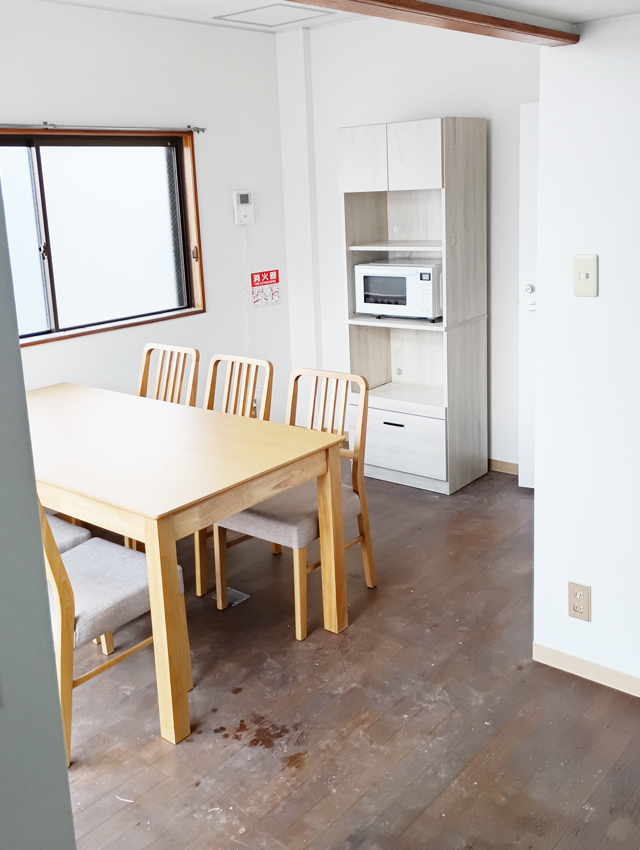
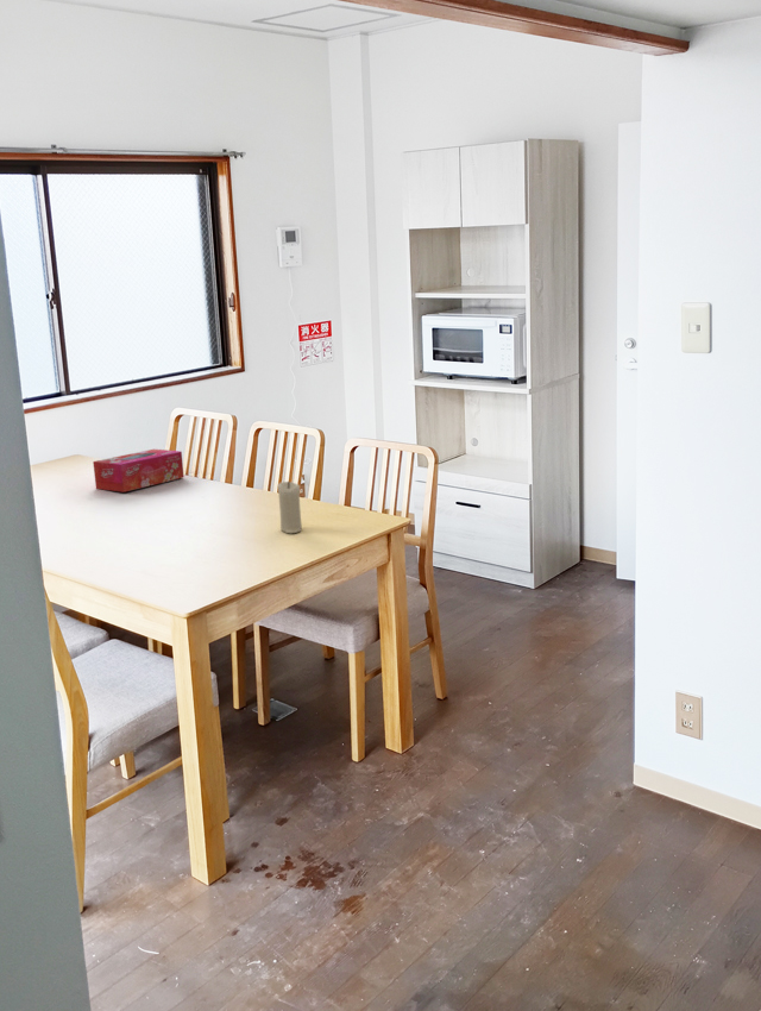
+ tissue box [92,448,184,494]
+ candle [277,481,303,534]
